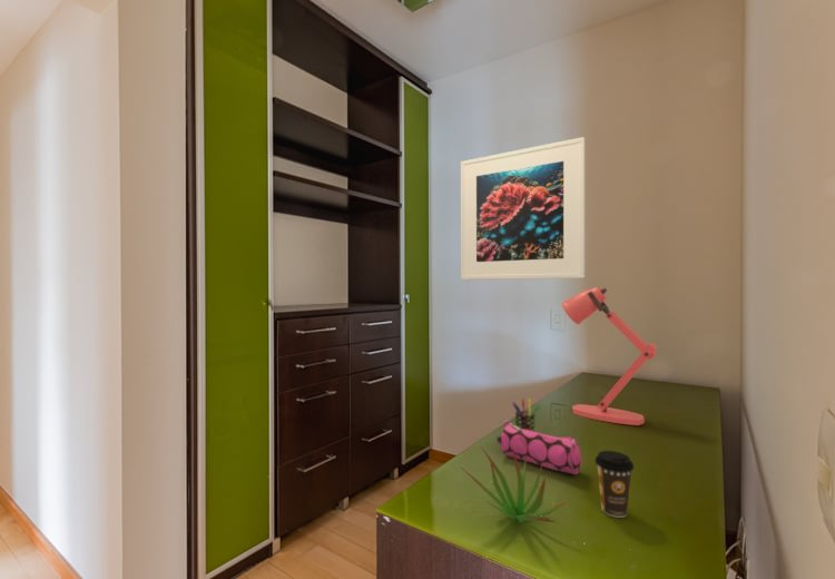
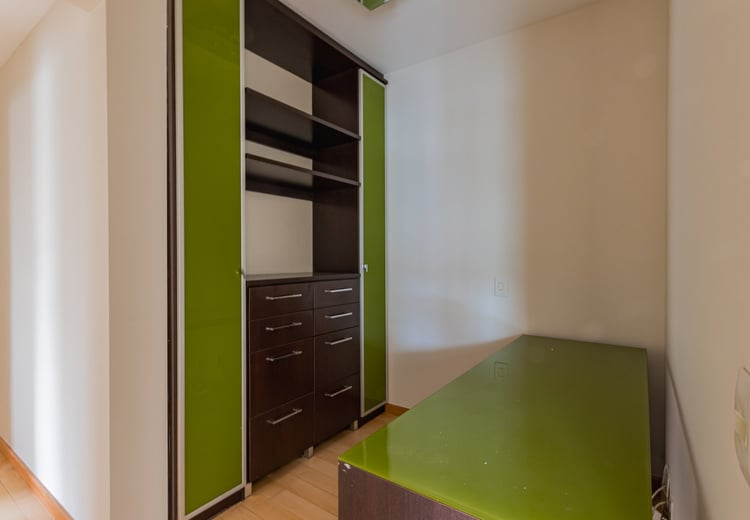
- desk lamp [561,286,658,426]
- coffee cup [593,450,635,519]
- pencil case [495,419,582,475]
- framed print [460,136,587,281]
- pen holder [511,398,541,432]
- succulent plant [461,445,573,524]
